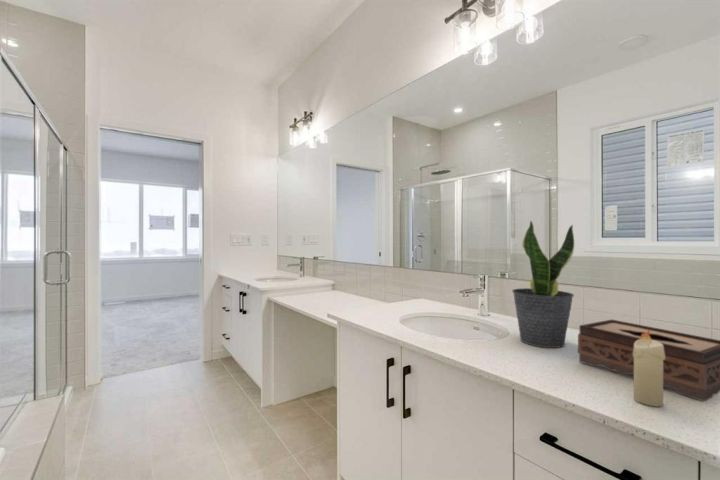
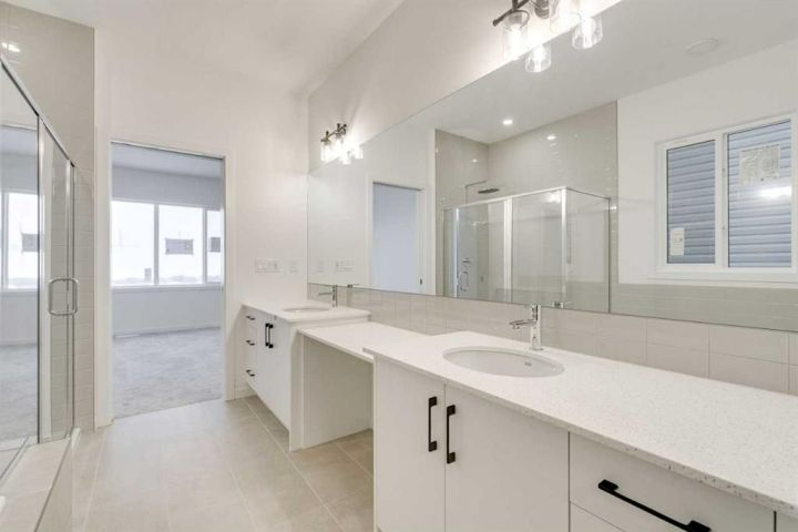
- potted plant [511,220,575,349]
- tissue box [577,318,720,402]
- candle [633,330,665,407]
